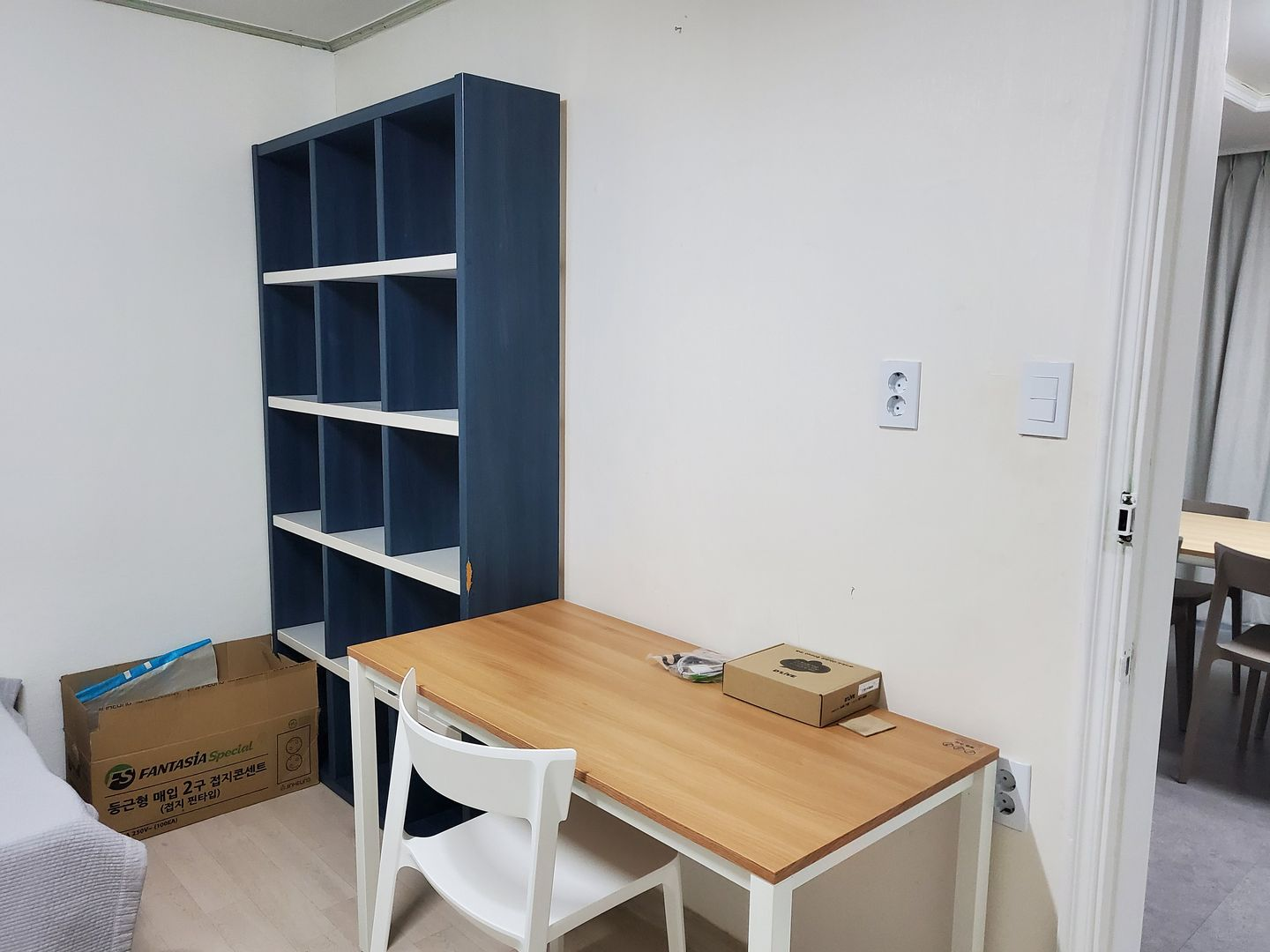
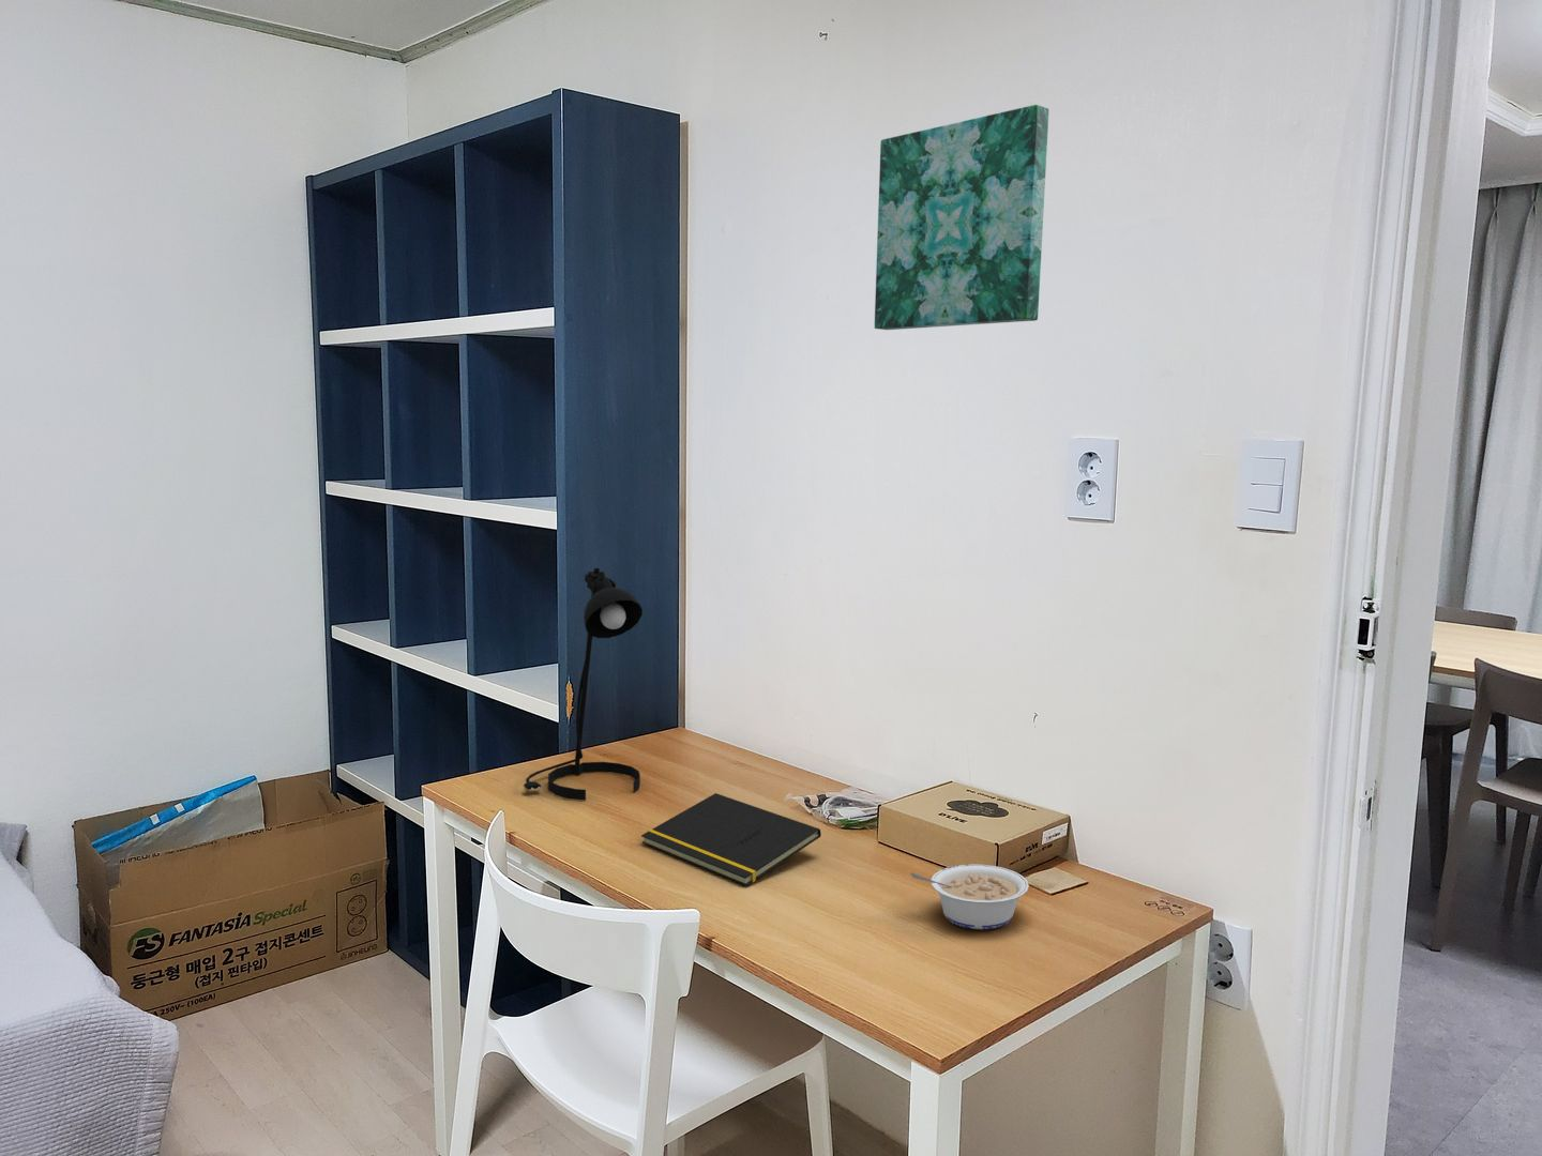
+ desk lamp [522,567,644,801]
+ wall art [874,104,1049,330]
+ notepad [640,792,822,888]
+ legume [909,863,1030,930]
